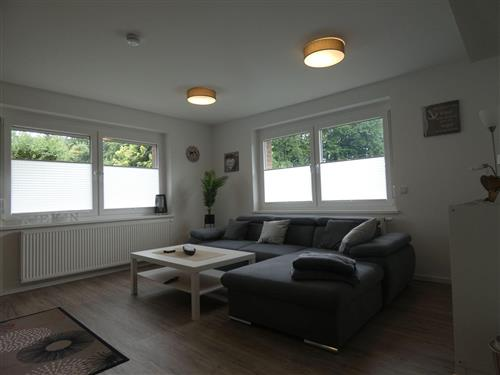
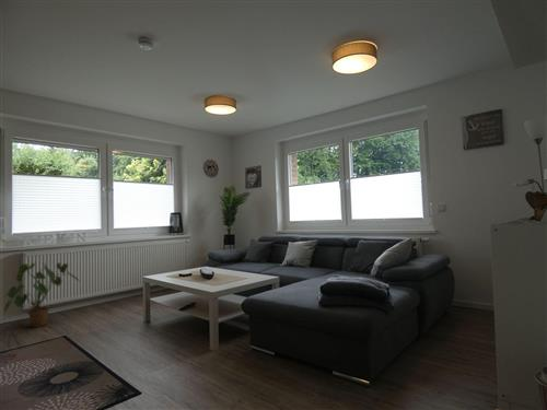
+ house plant [3,261,80,328]
